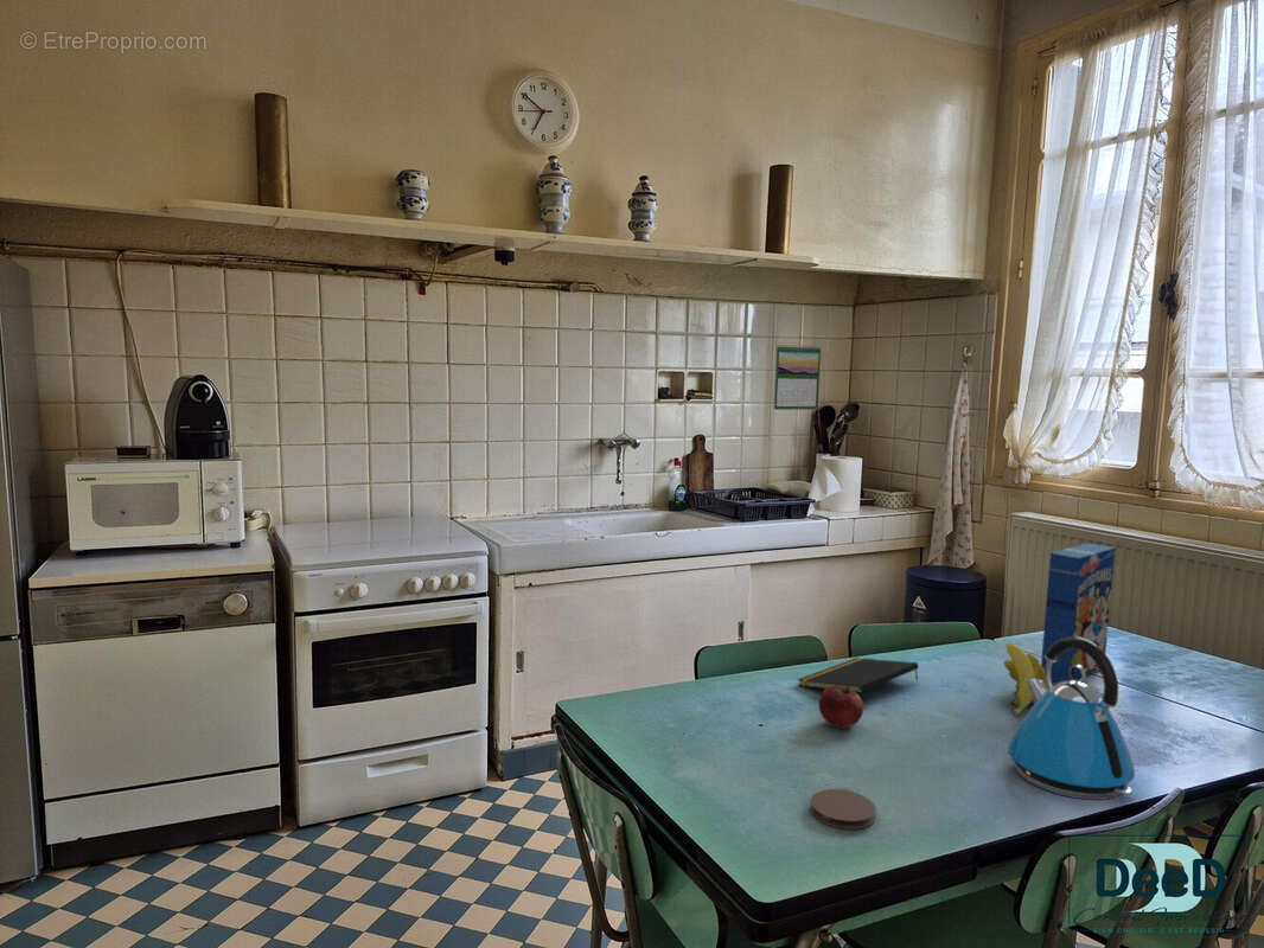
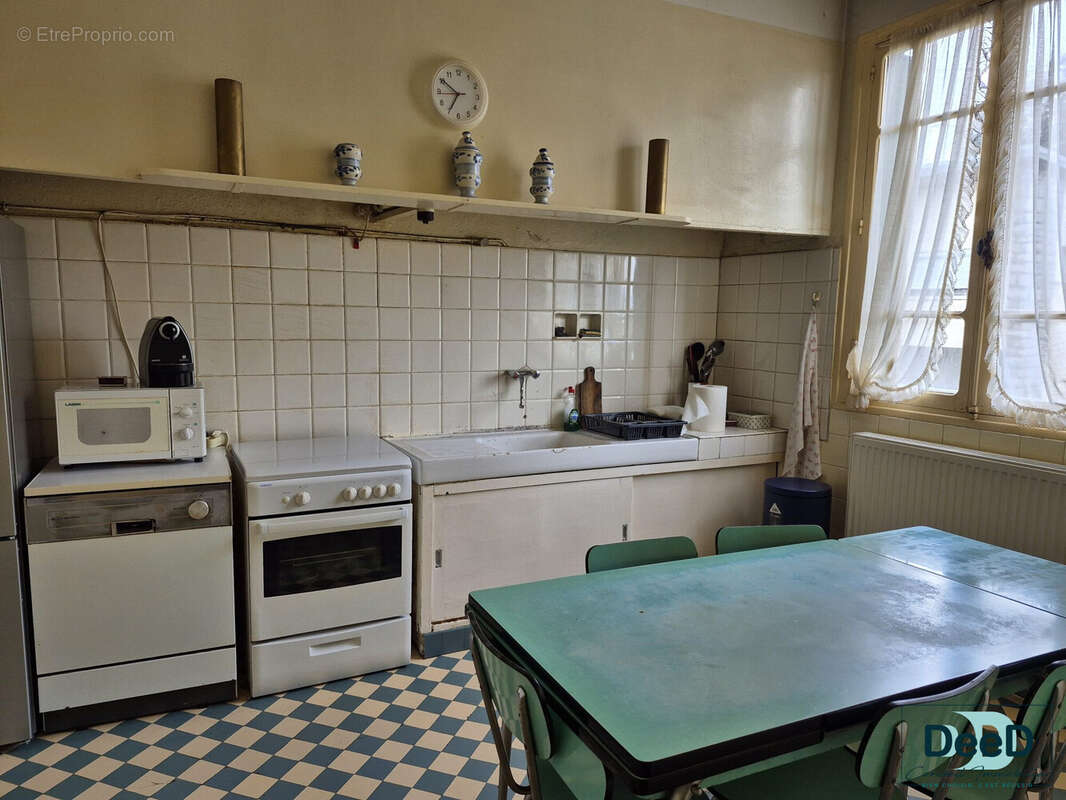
- calendar [773,344,822,411]
- notepad [797,656,920,693]
- banana [1003,642,1049,717]
- fruit [817,685,864,729]
- coaster [809,788,877,831]
- kettle [1007,636,1136,801]
- cereal box [1040,542,1117,684]
